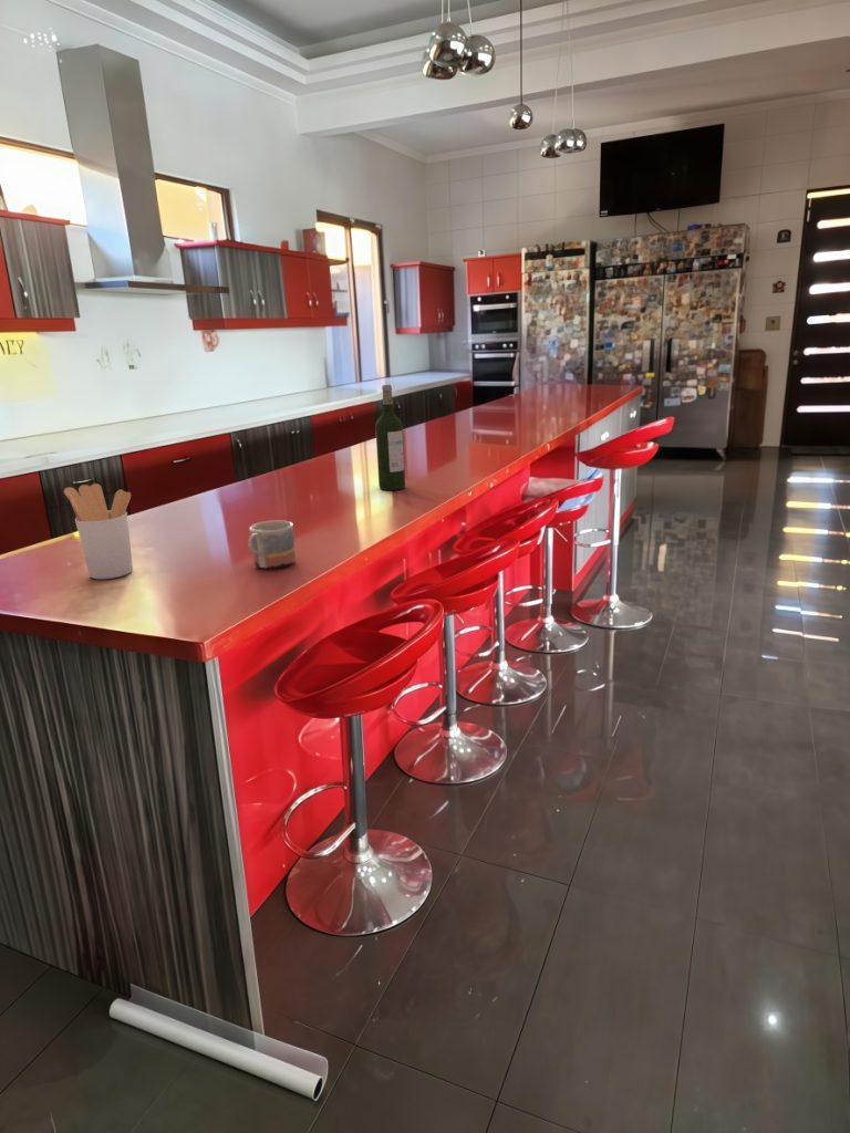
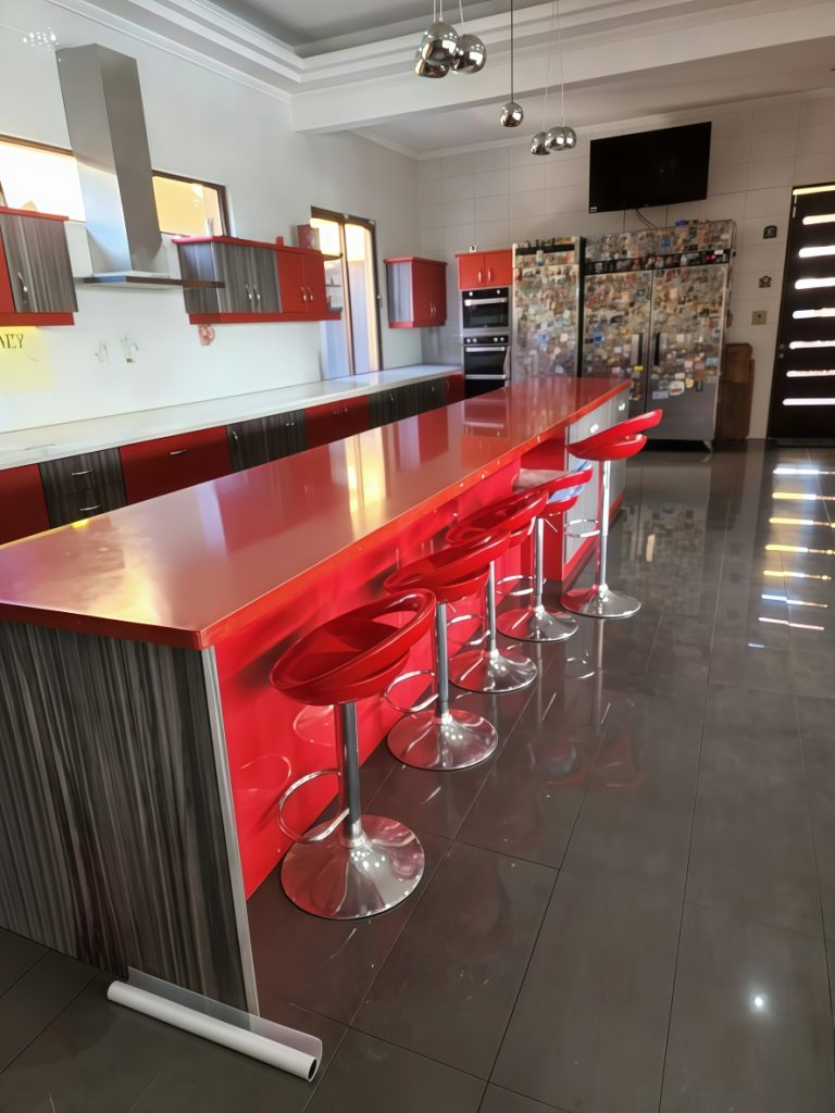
- mug [247,519,297,570]
- utensil holder [63,482,134,580]
- wine bottle [374,384,406,491]
